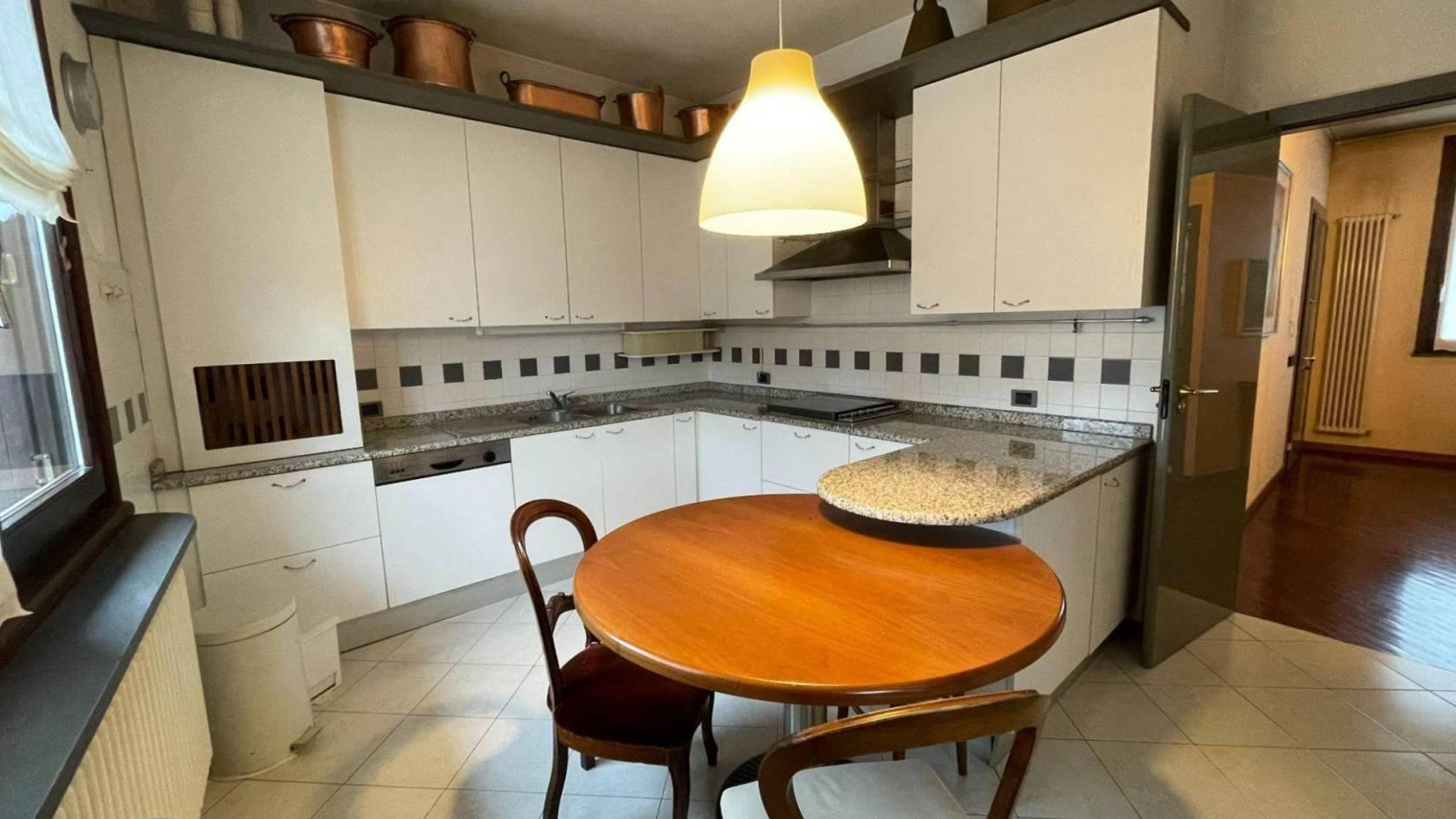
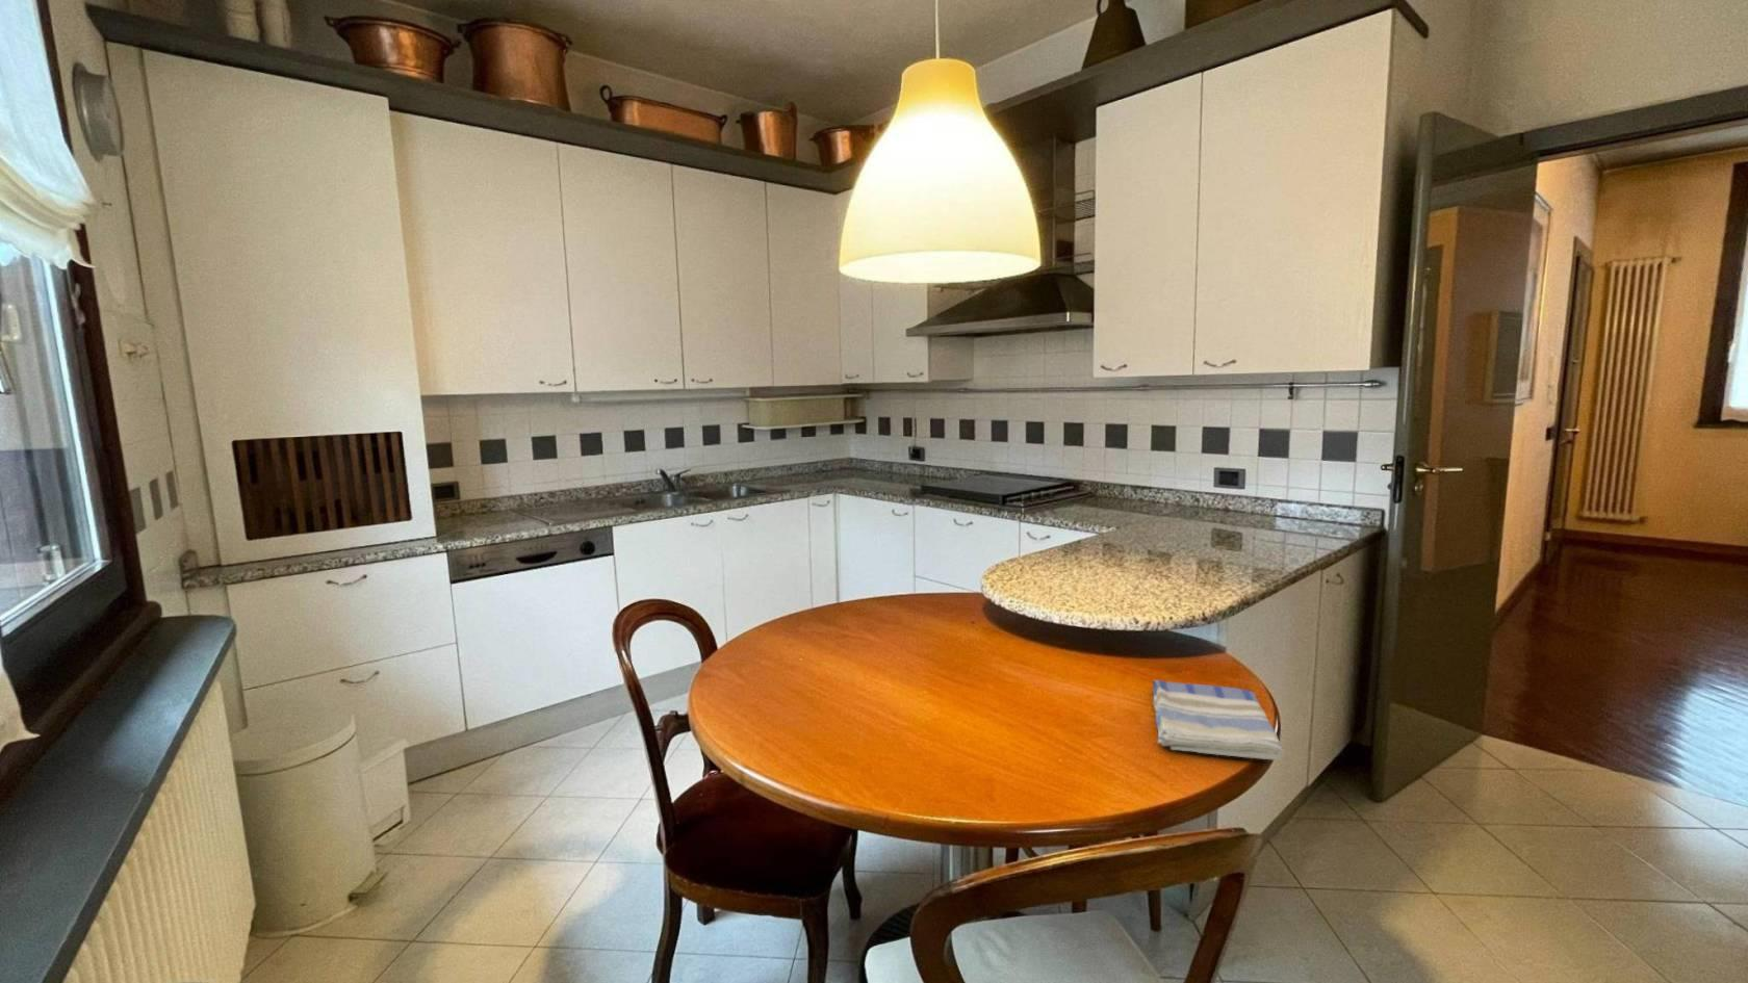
+ dish towel [1151,679,1286,761]
